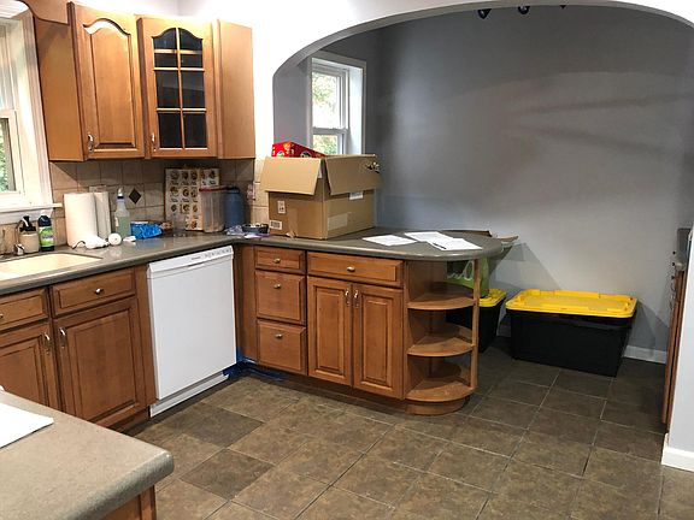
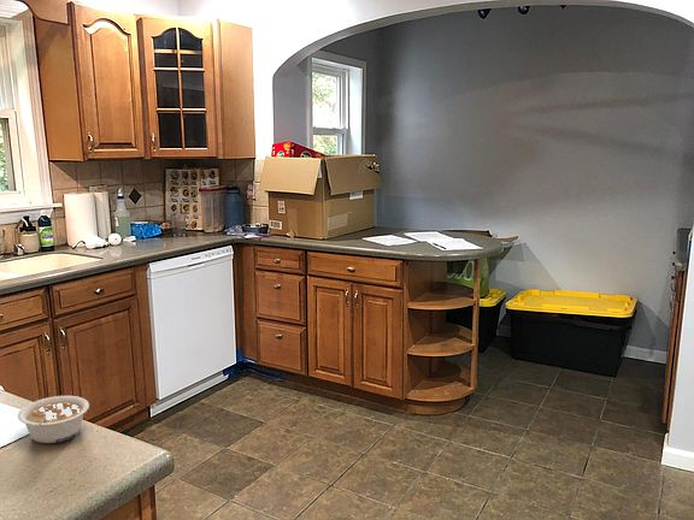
+ legume [17,395,90,444]
